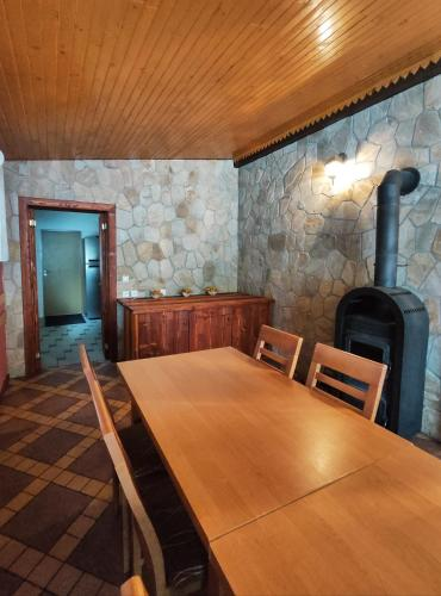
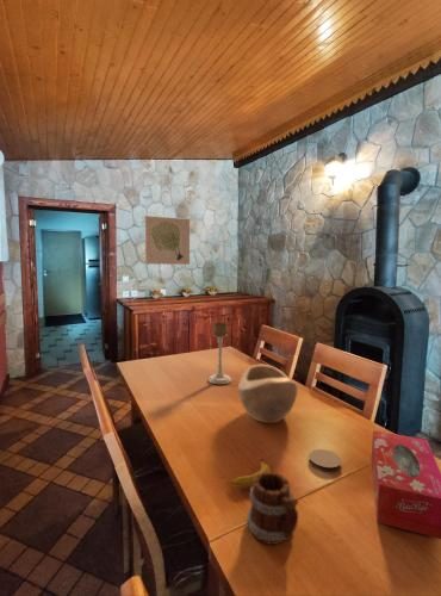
+ tissue box [371,429,441,540]
+ wall art [144,215,191,266]
+ mug [246,471,299,546]
+ coaster [308,448,342,473]
+ banana [230,455,272,488]
+ candle holder [207,322,232,385]
+ decorative bowl [237,364,298,424]
